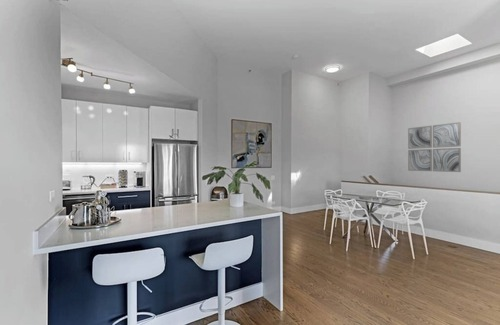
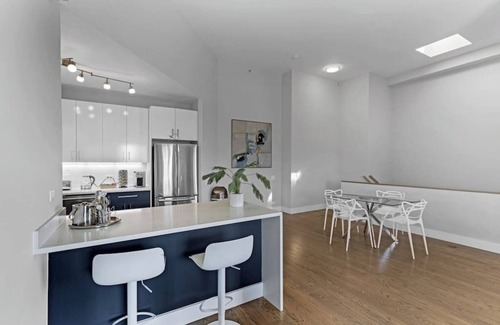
- wall art [407,121,462,173]
